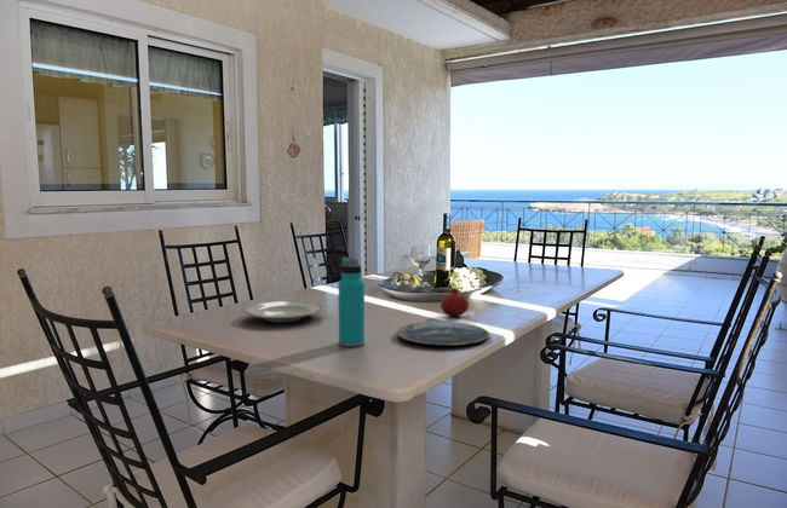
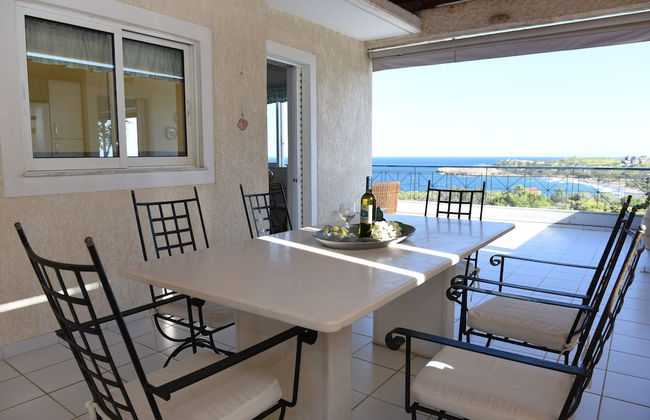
- plate [395,321,490,347]
- water bottle [338,256,366,348]
- fruit [440,288,470,318]
- plate [243,300,323,323]
